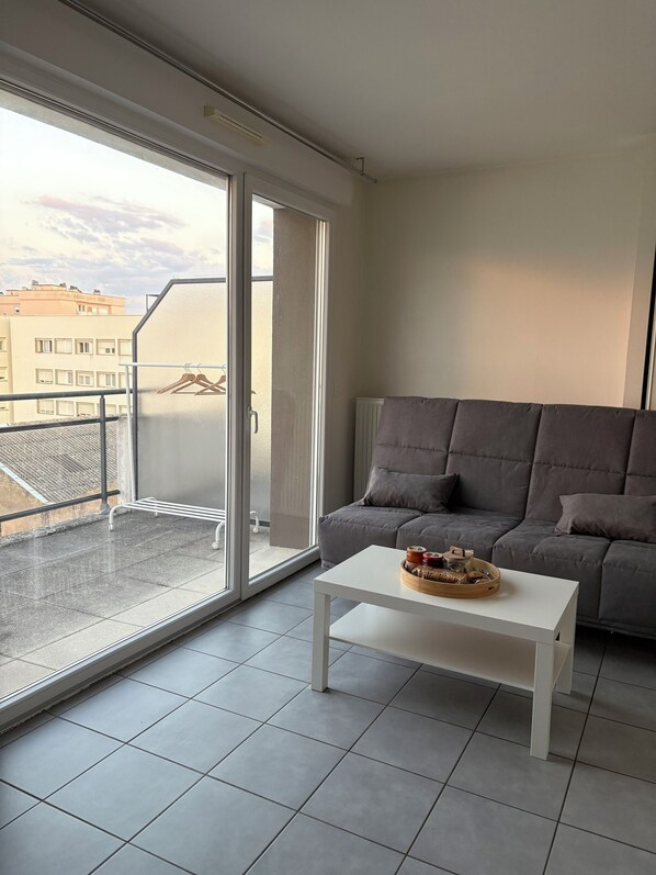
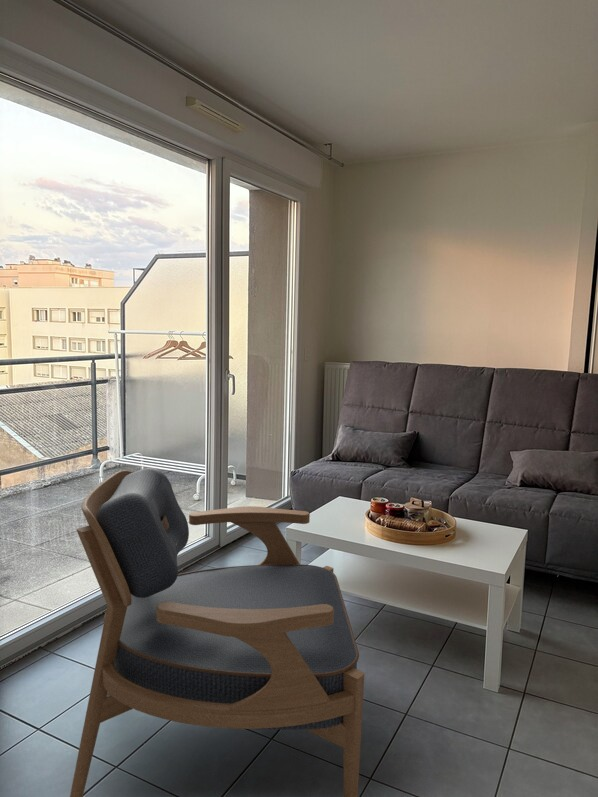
+ armchair [69,467,365,797]
